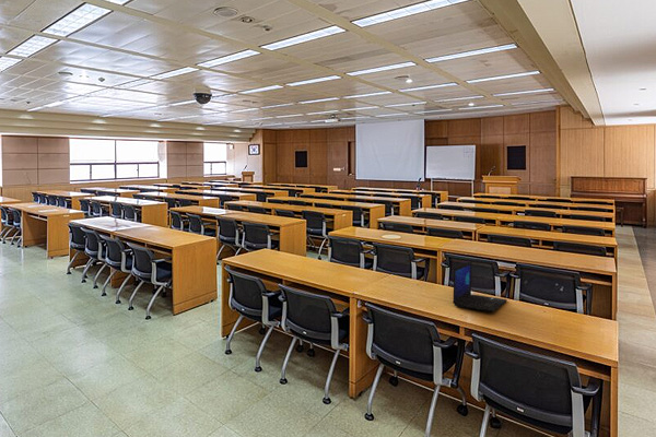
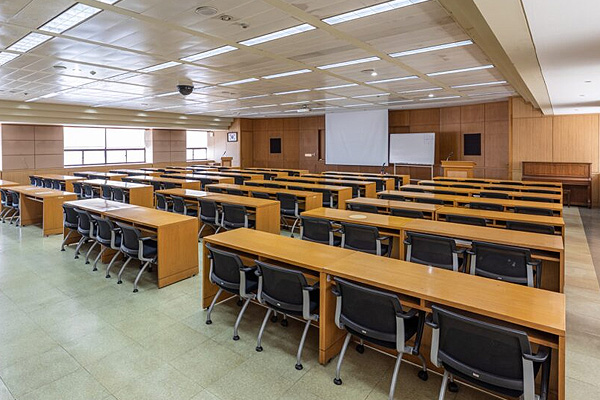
- laptop [452,260,508,312]
